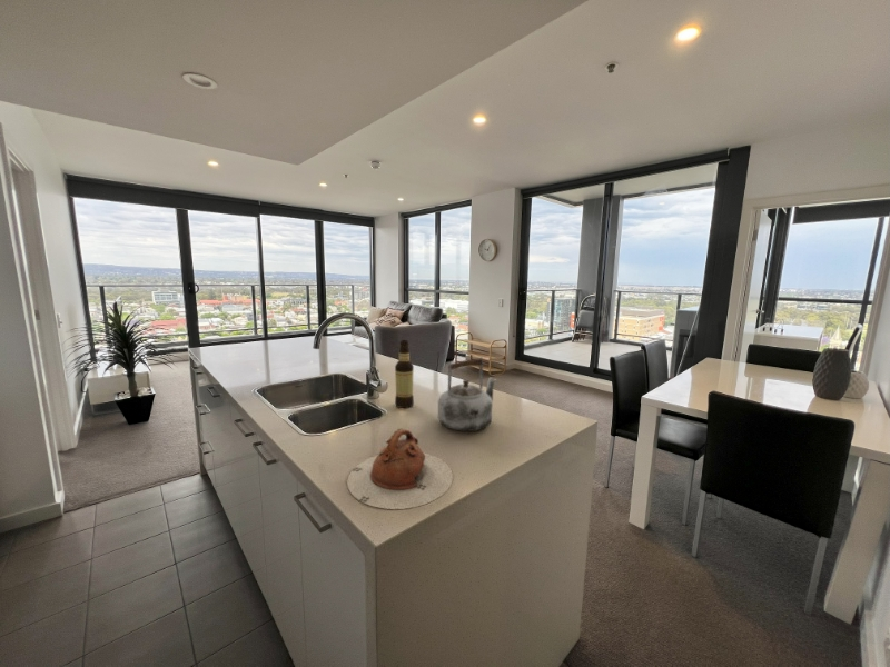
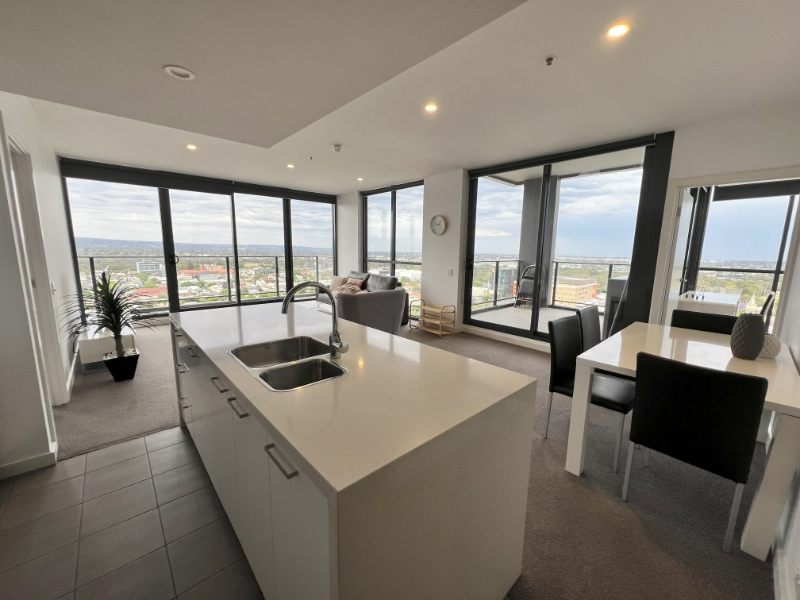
- kettle [437,357,497,432]
- bottle [394,339,415,409]
- teapot [346,427,454,510]
